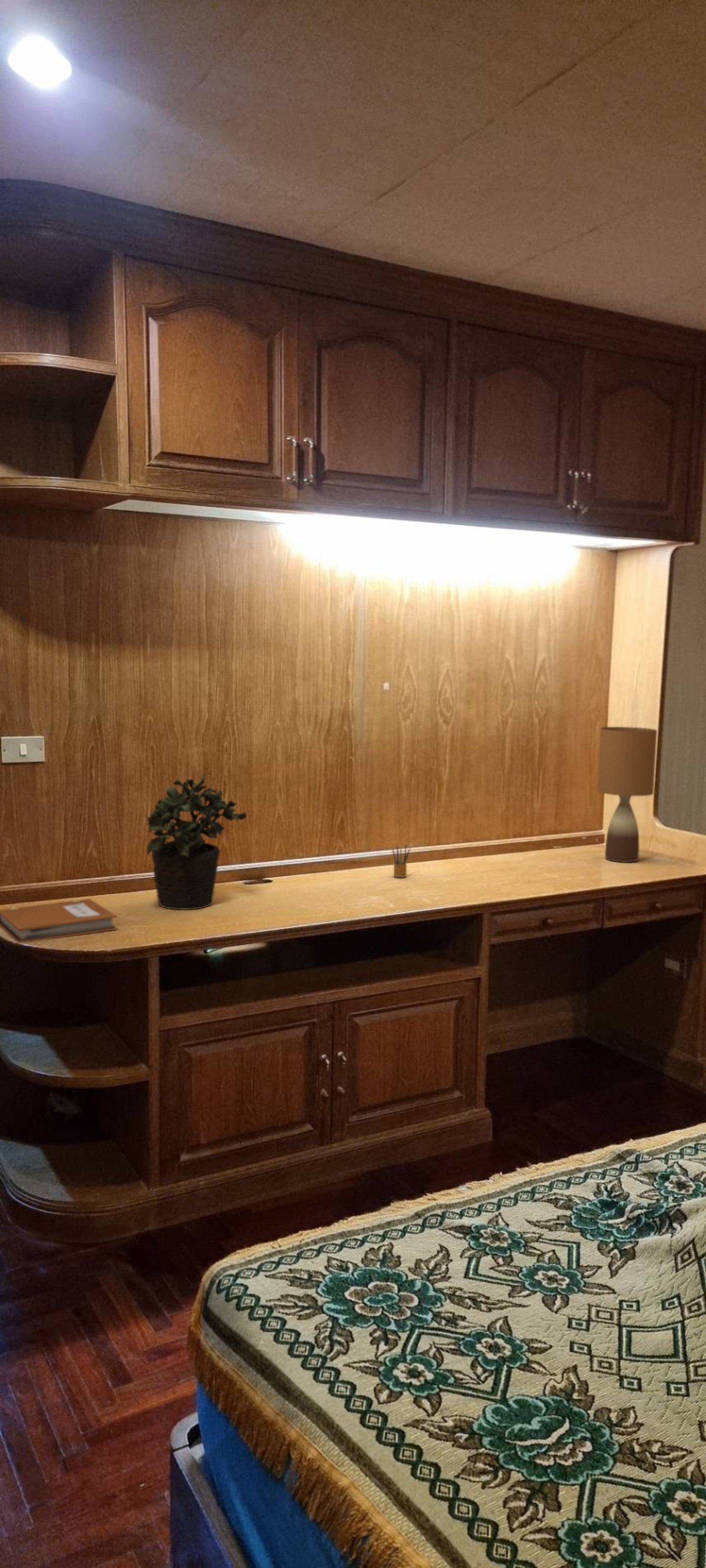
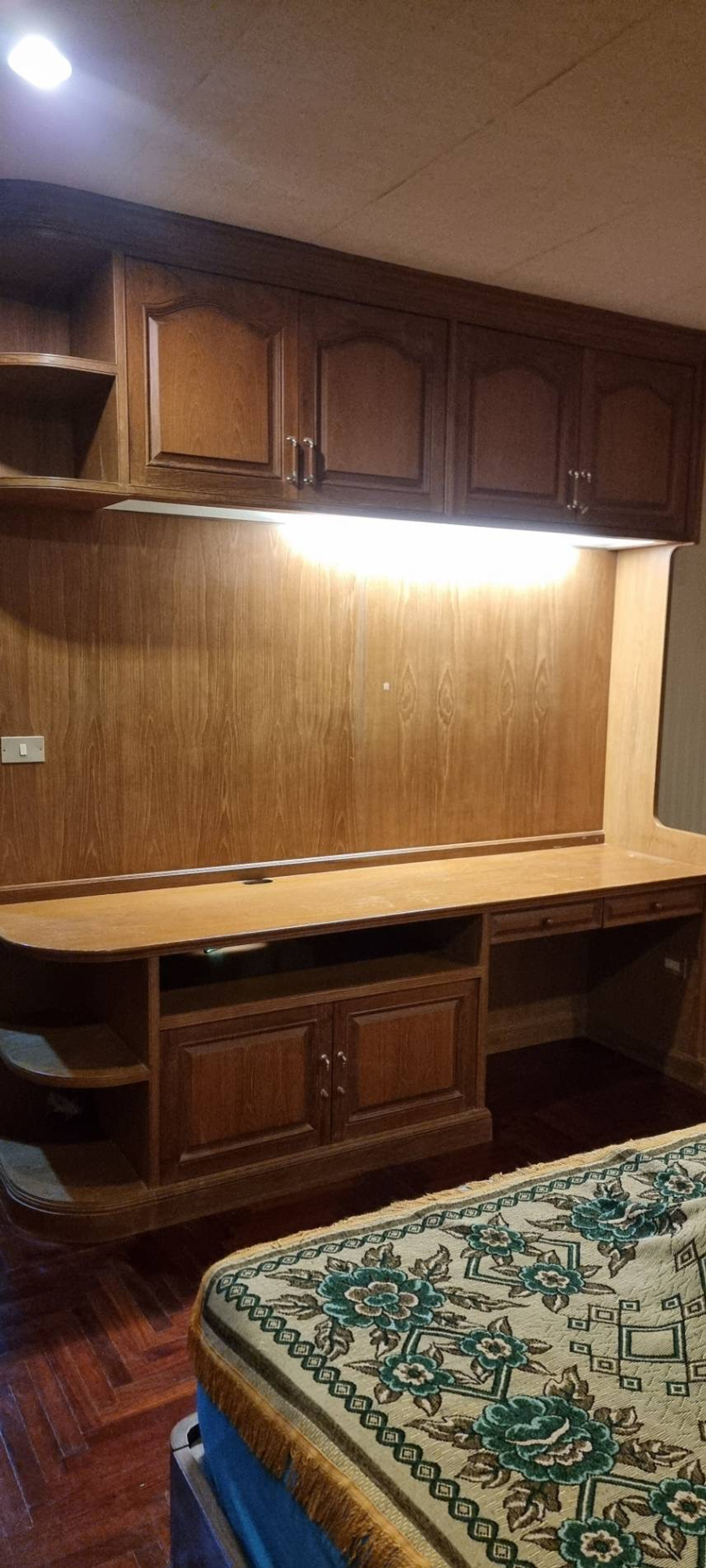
- table lamp [597,726,658,863]
- pencil box [391,842,411,878]
- potted plant [145,774,248,911]
- notebook [0,898,118,944]
